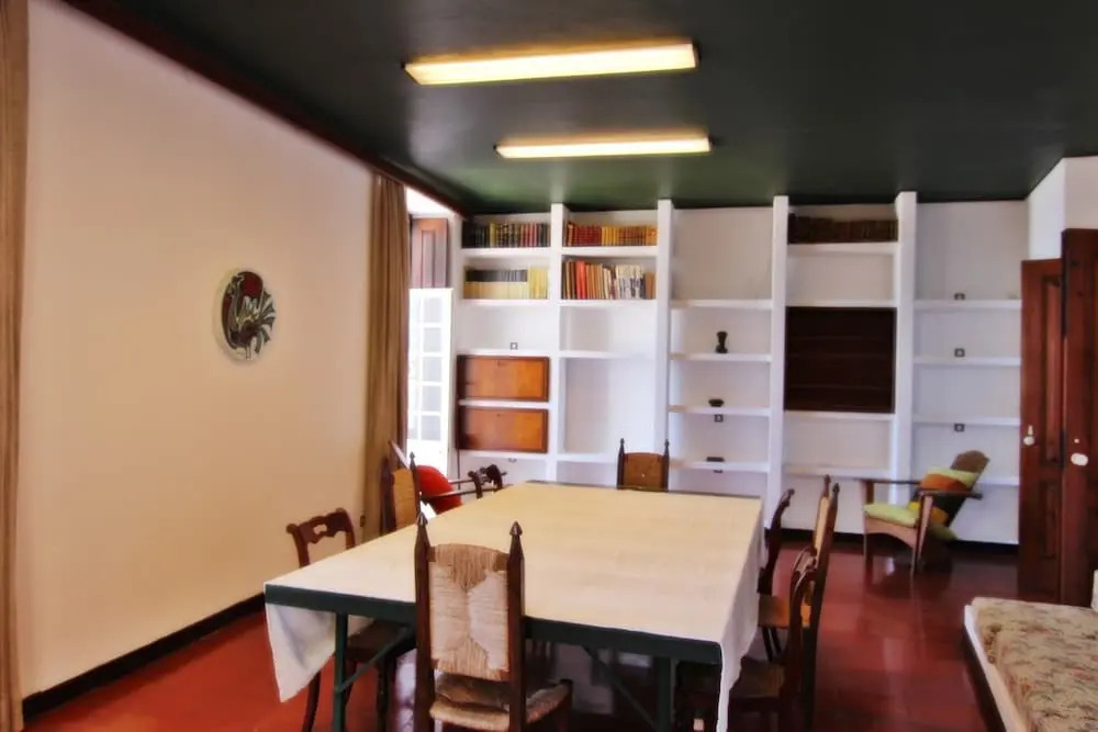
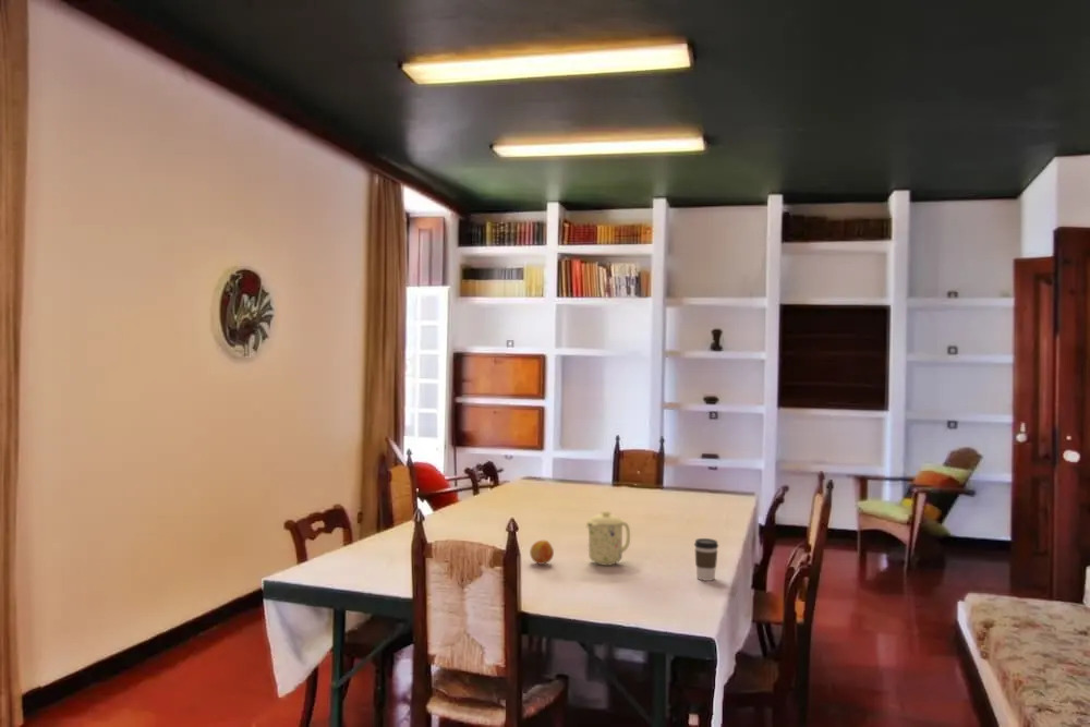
+ fruit [529,540,555,566]
+ mug [584,510,631,567]
+ coffee cup [693,537,719,582]
